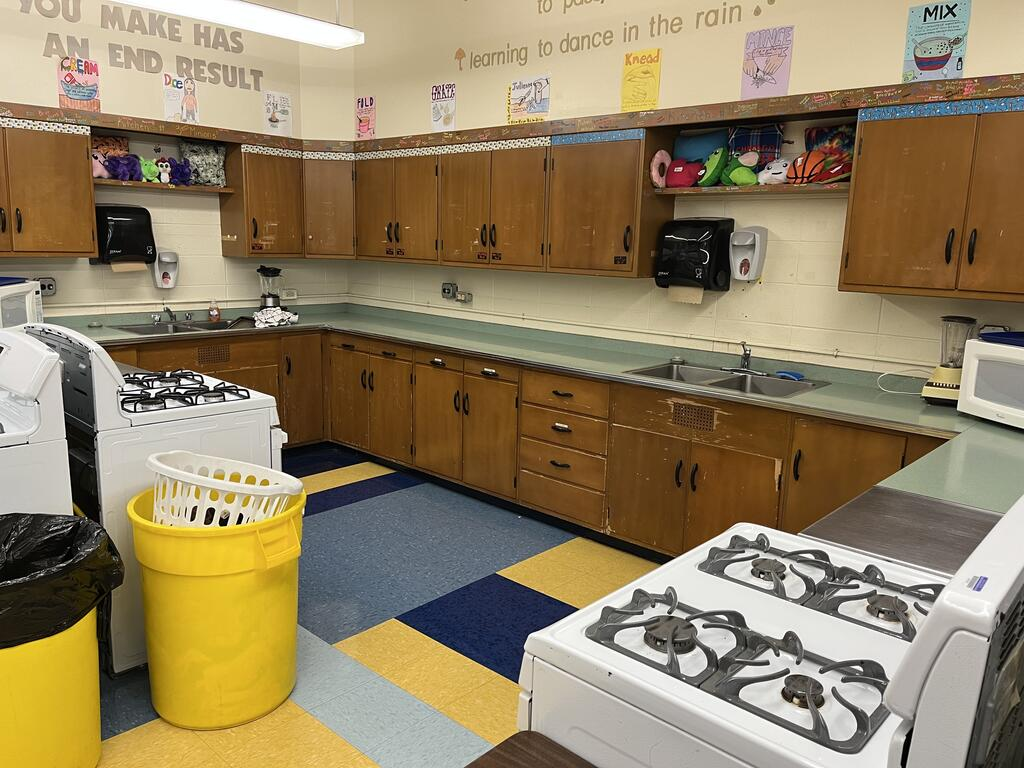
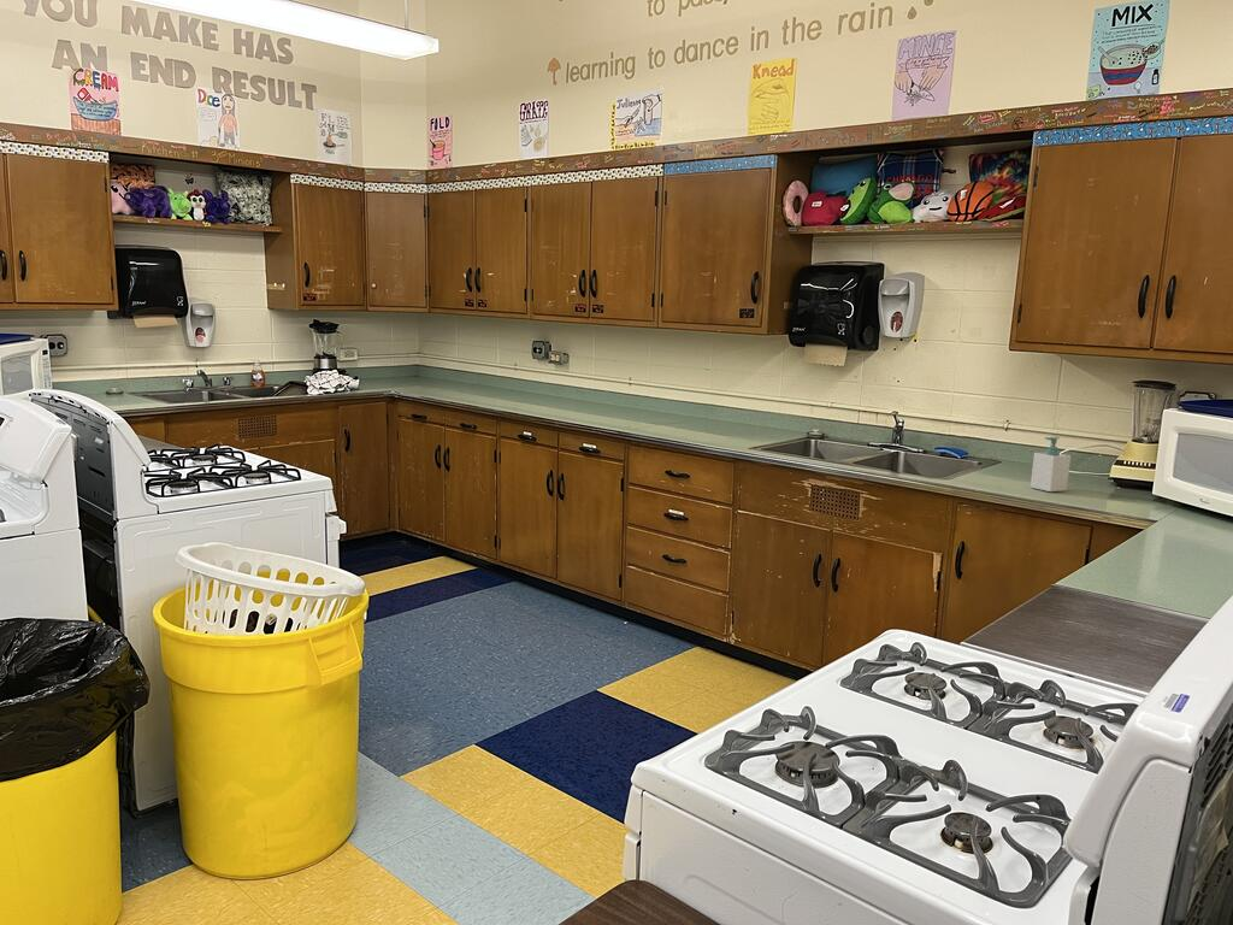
+ soap bottle [1030,436,1072,493]
